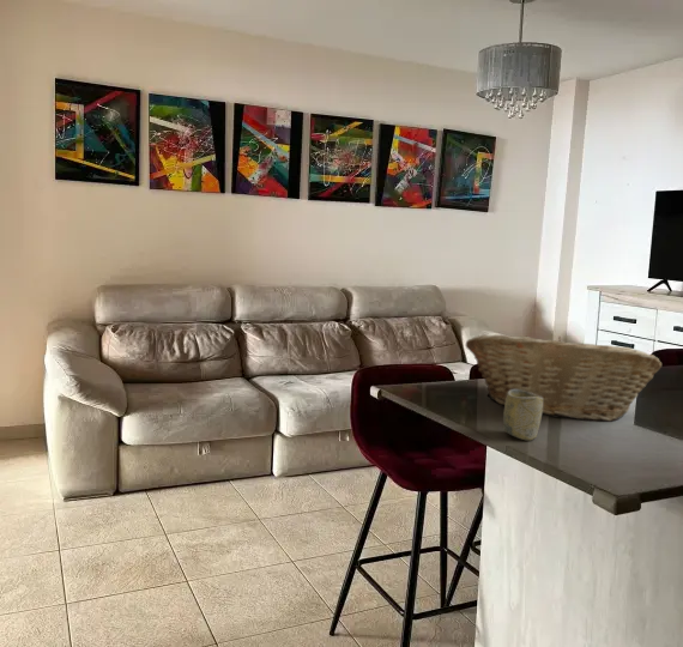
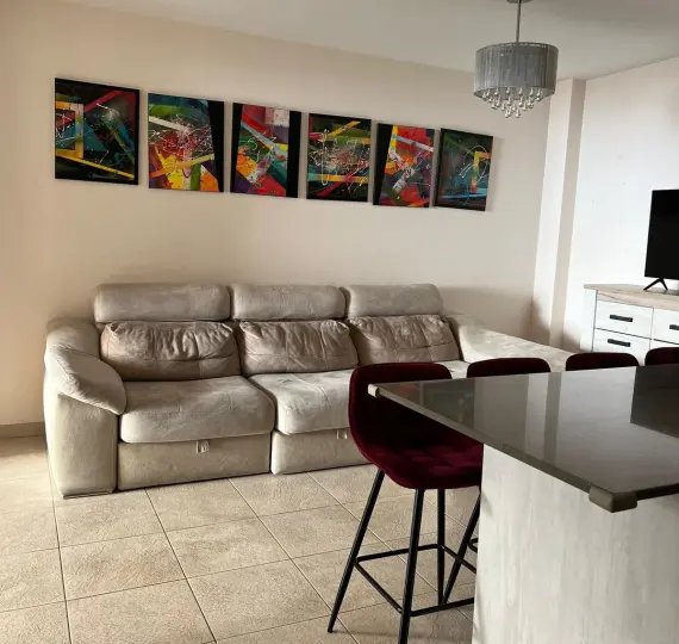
- fruit basket [465,334,663,422]
- cup [502,389,543,442]
